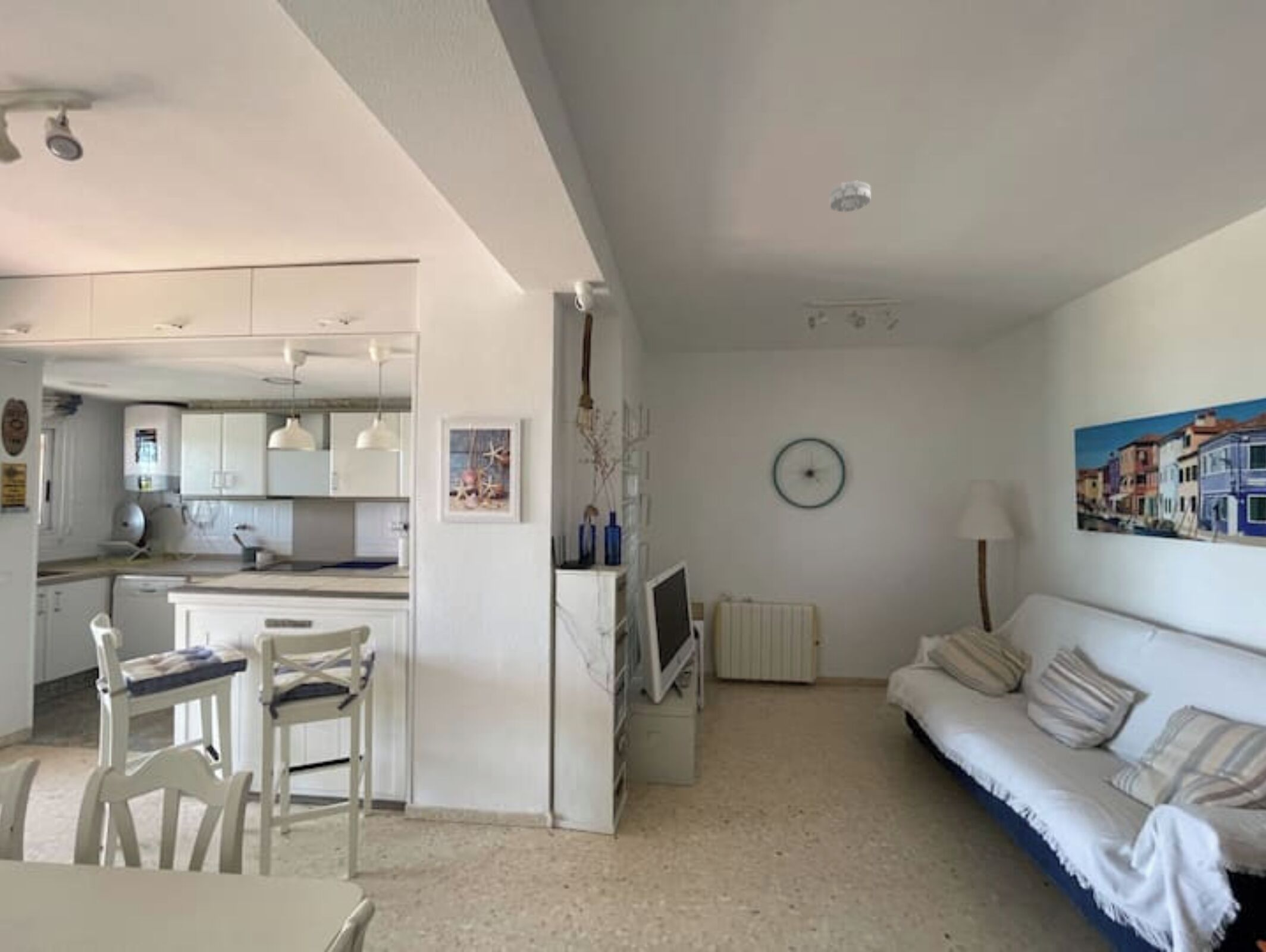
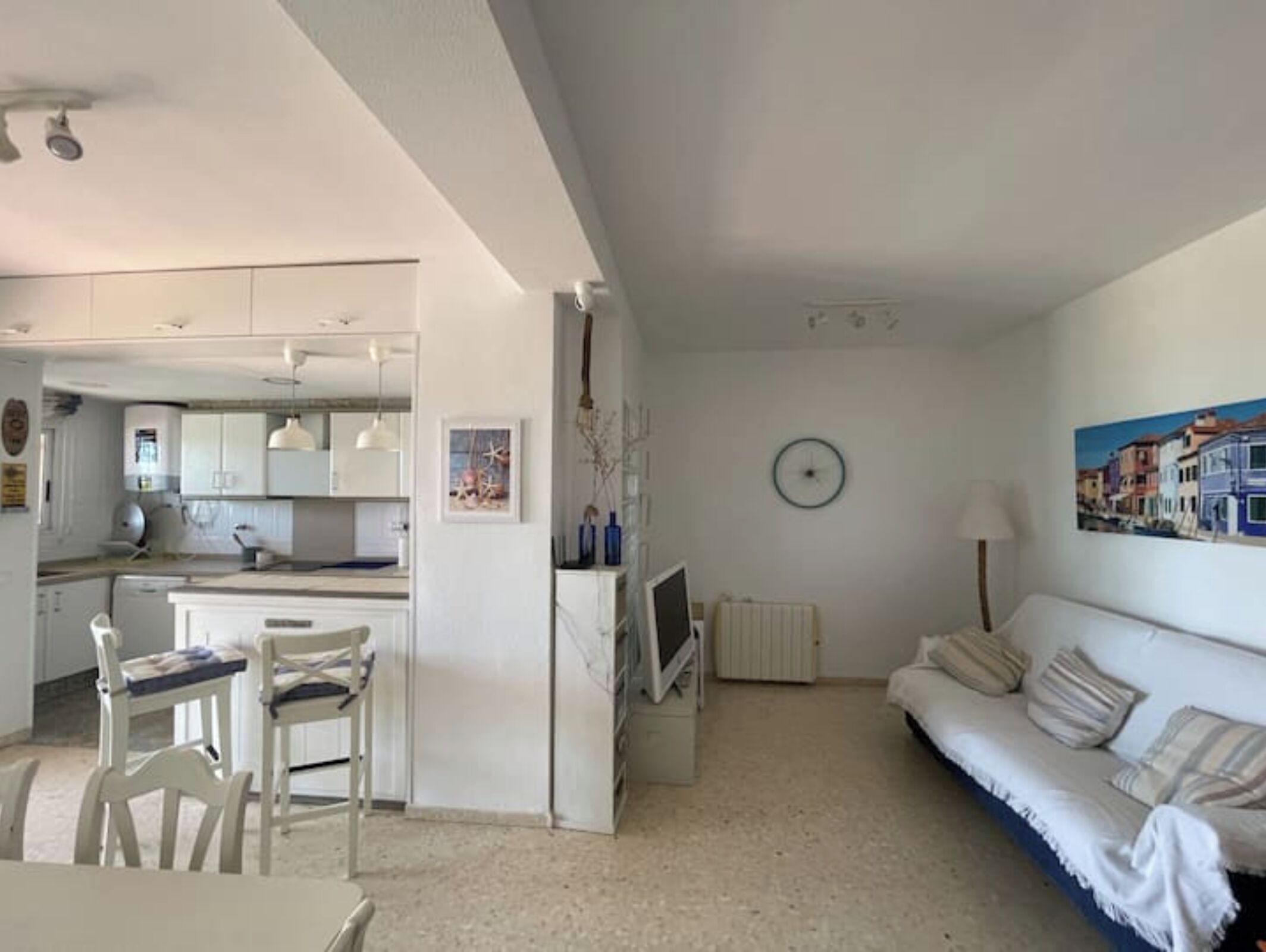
- smoke detector [829,180,871,213]
